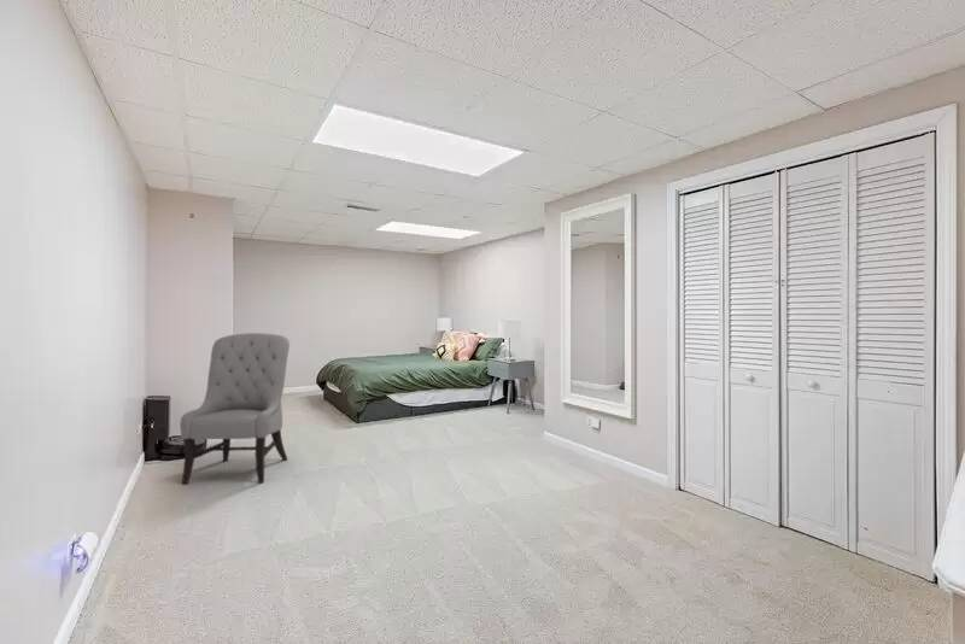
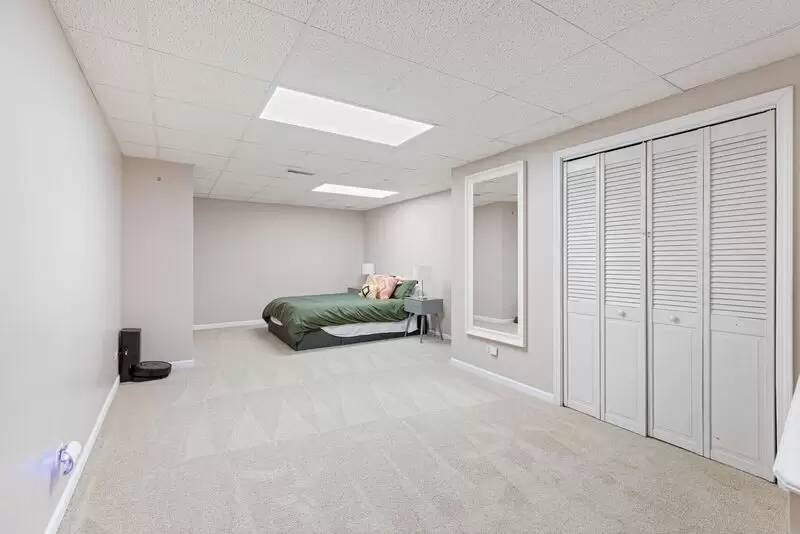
- chair [179,332,291,485]
